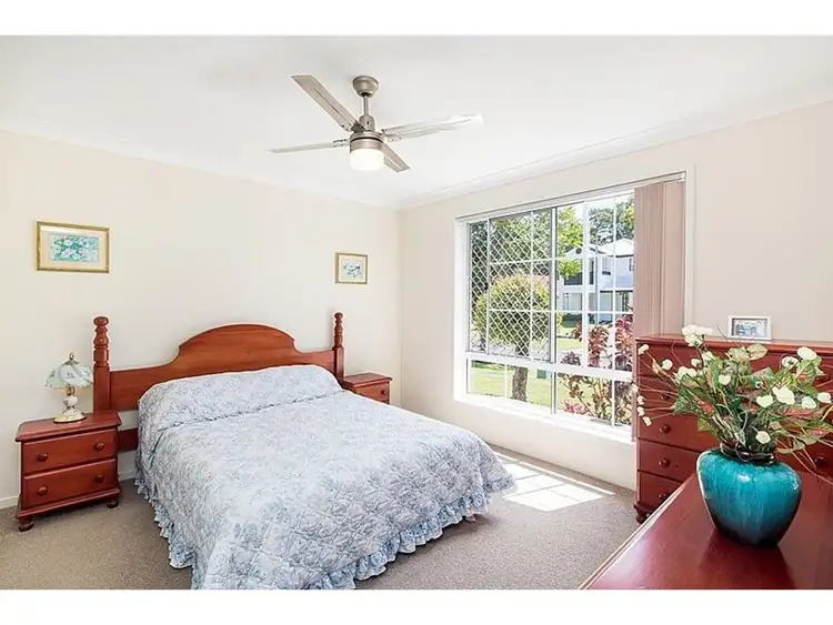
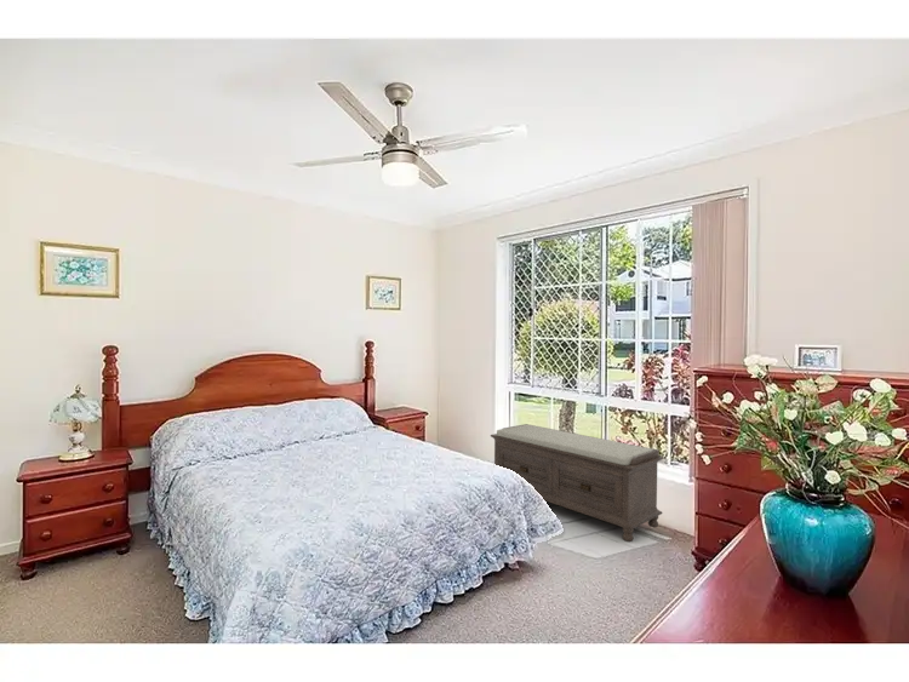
+ bench [490,423,664,543]
